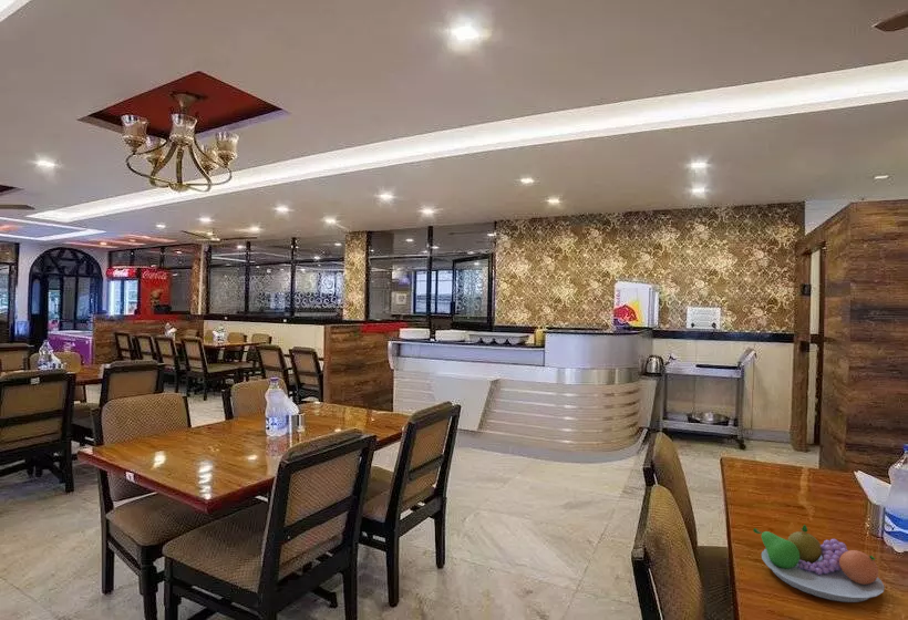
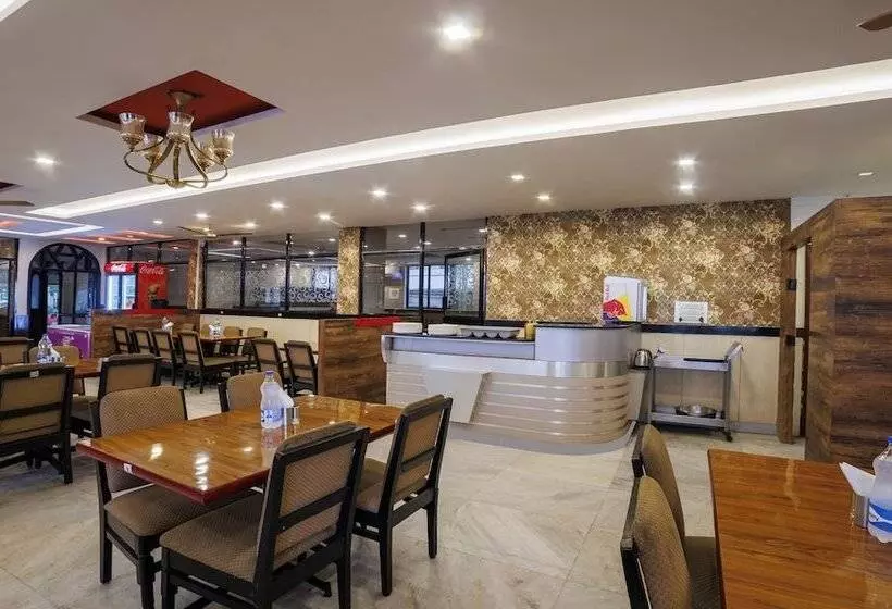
- fruit bowl [752,524,886,603]
